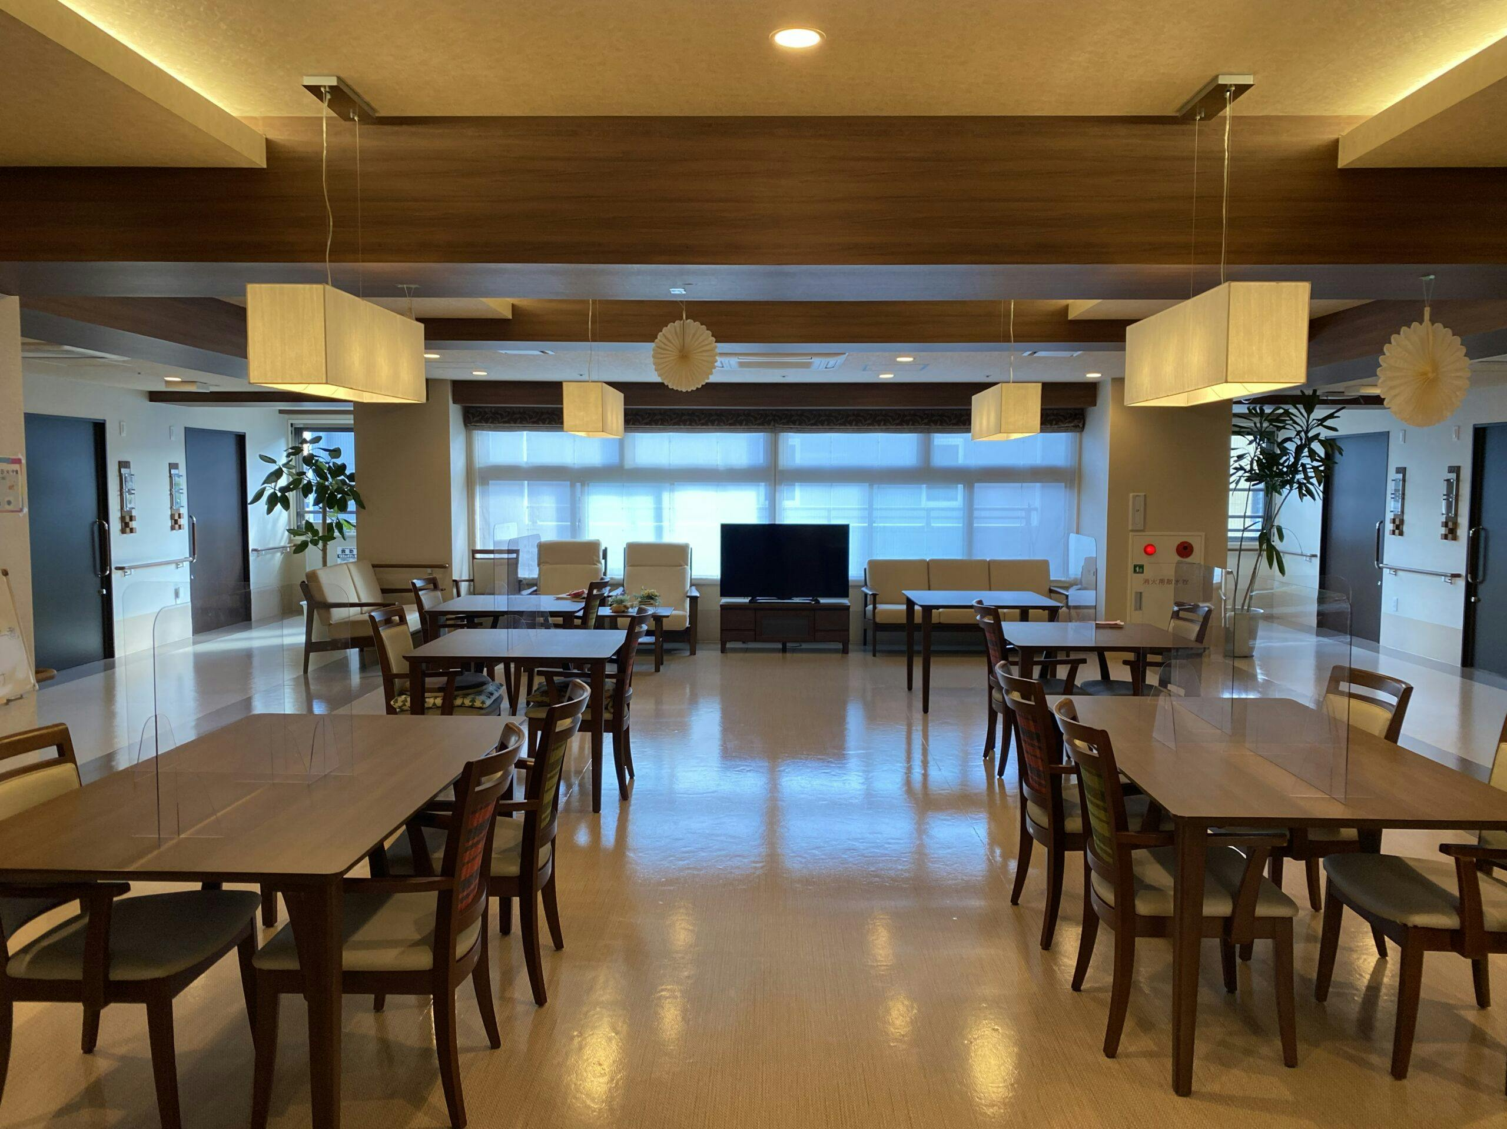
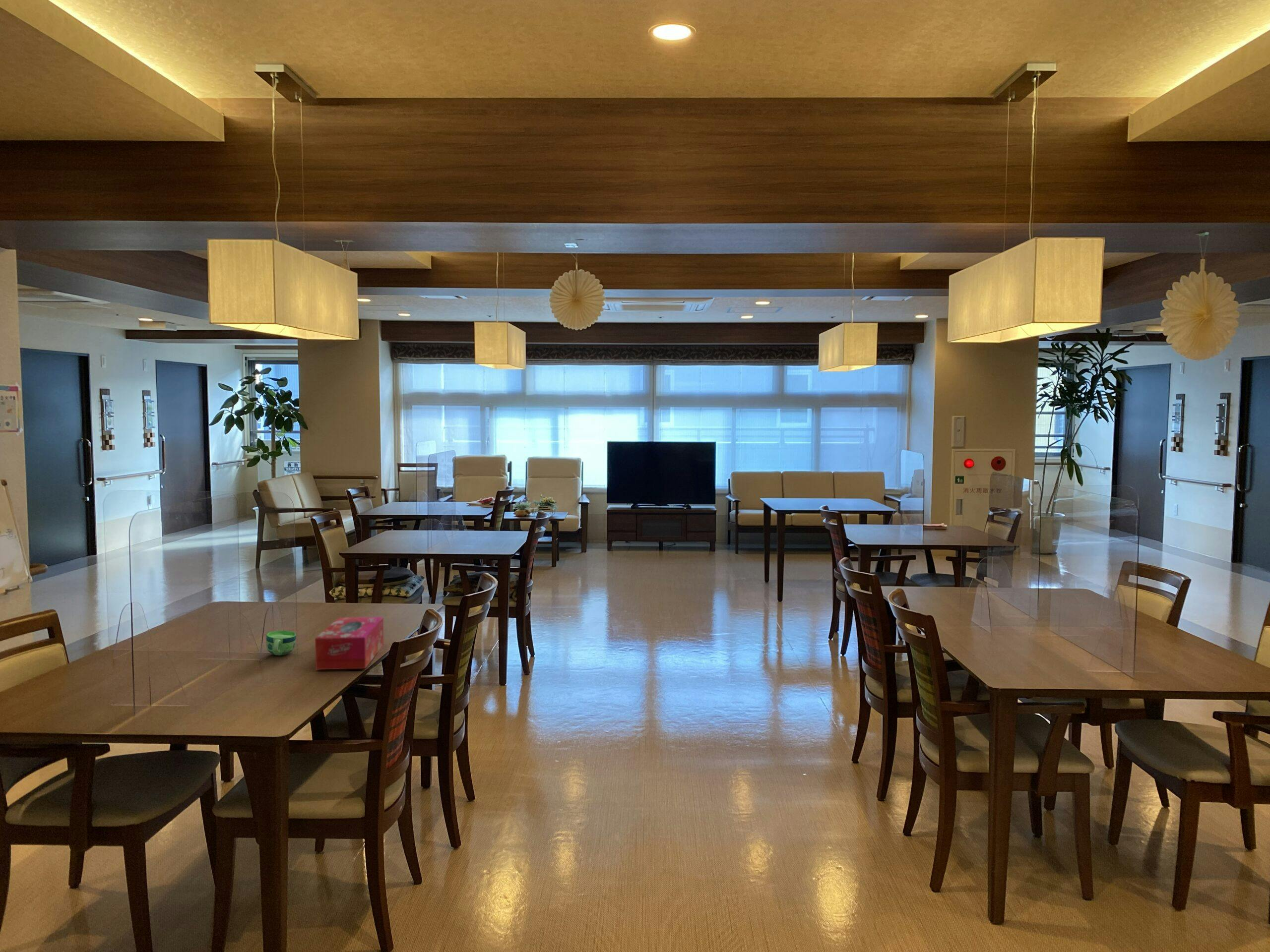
+ cup [266,630,297,656]
+ tissue box [315,616,384,670]
